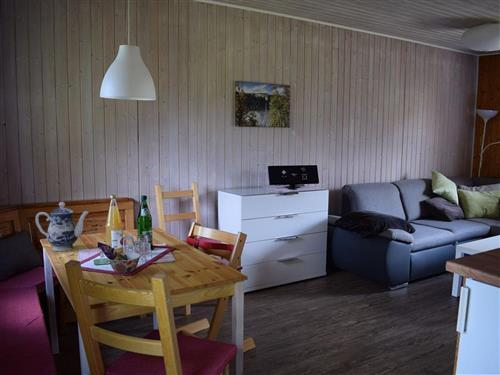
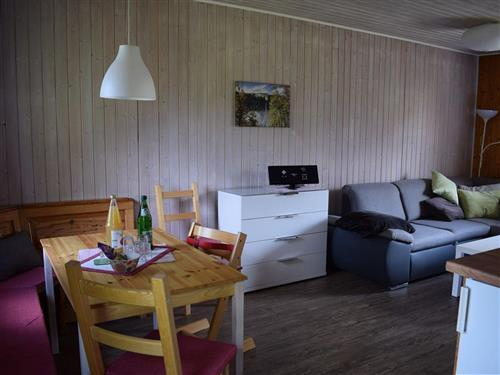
- teapot [35,201,90,252]
